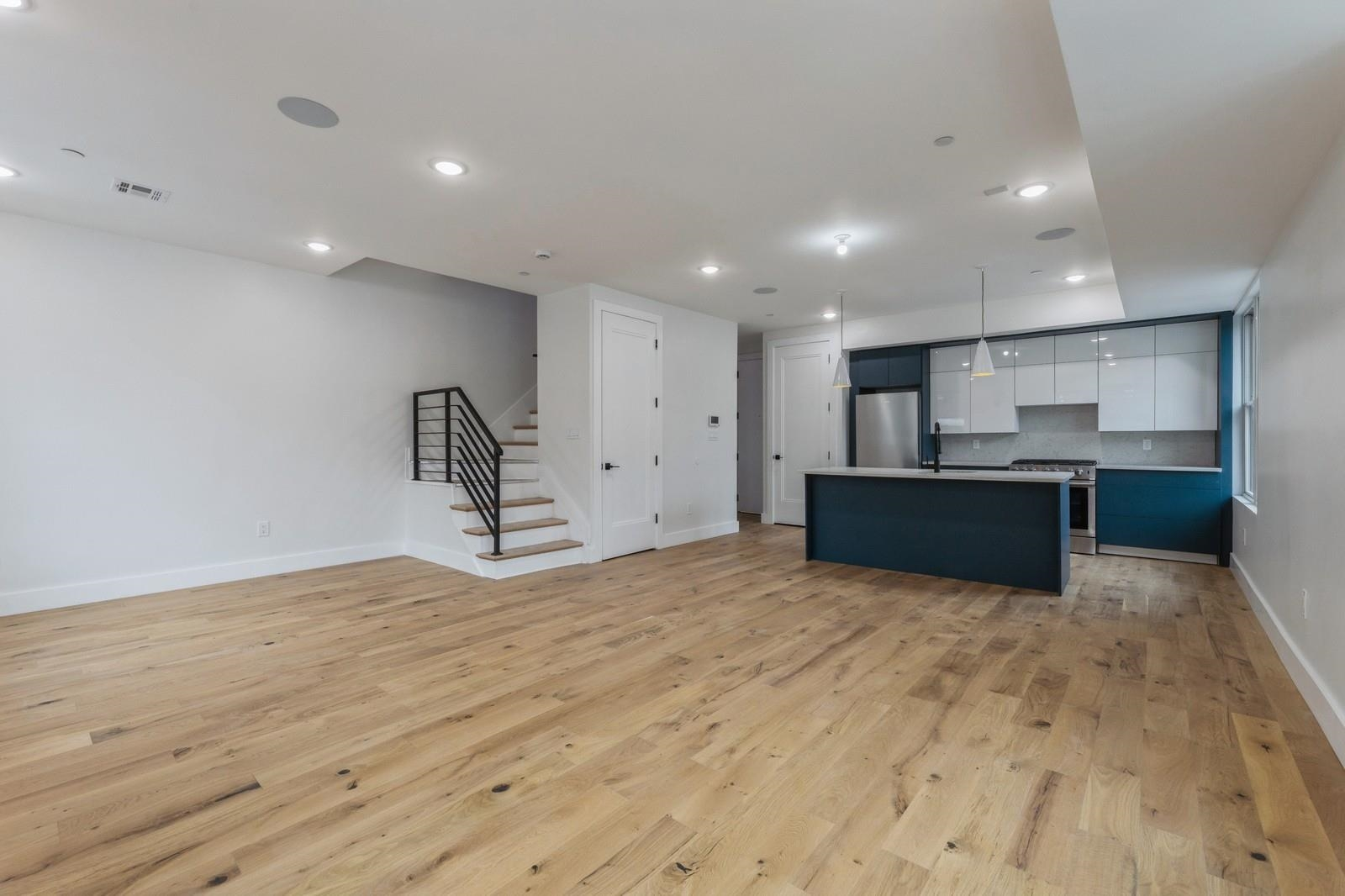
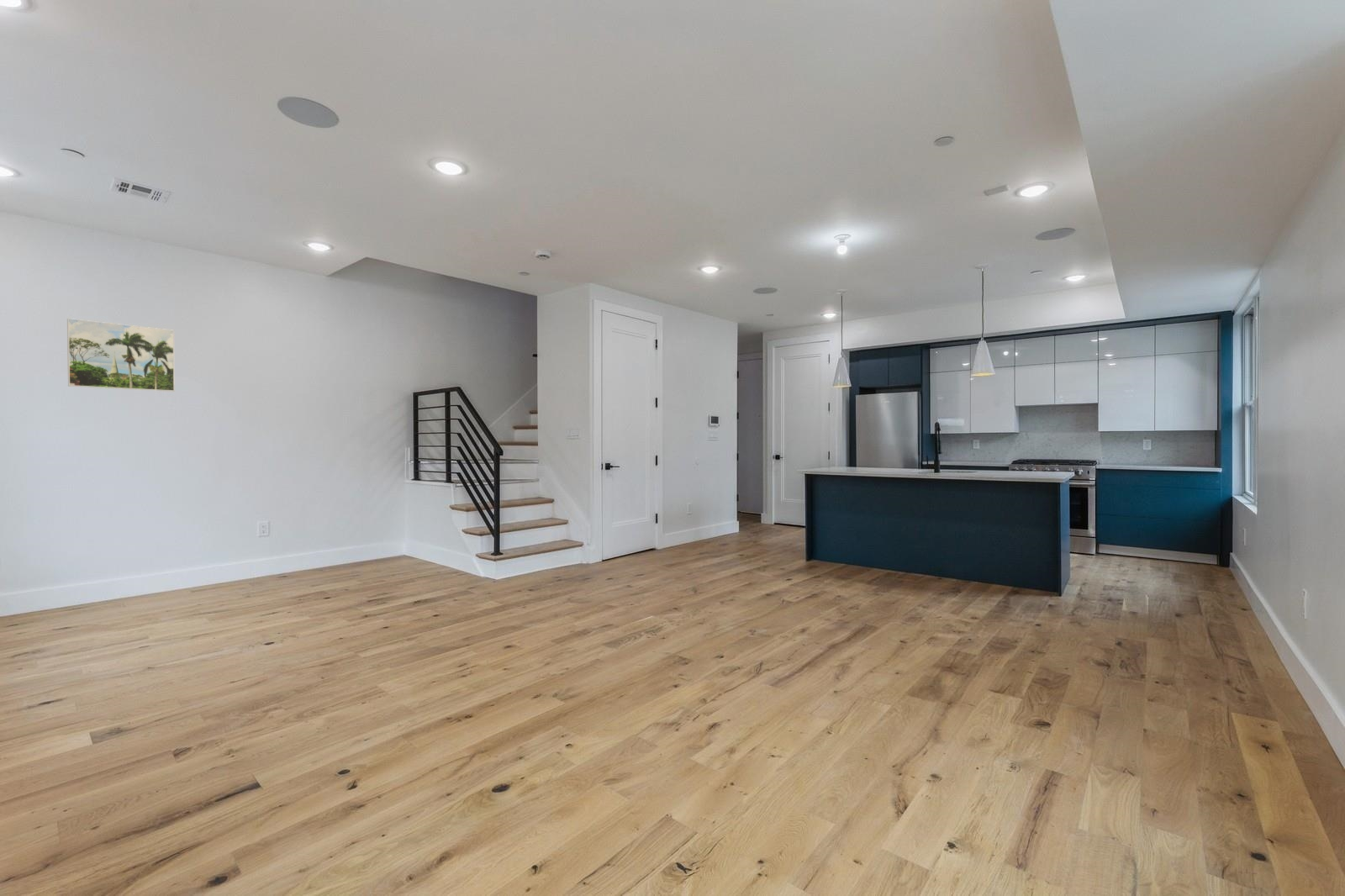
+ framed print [66,318,176,392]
